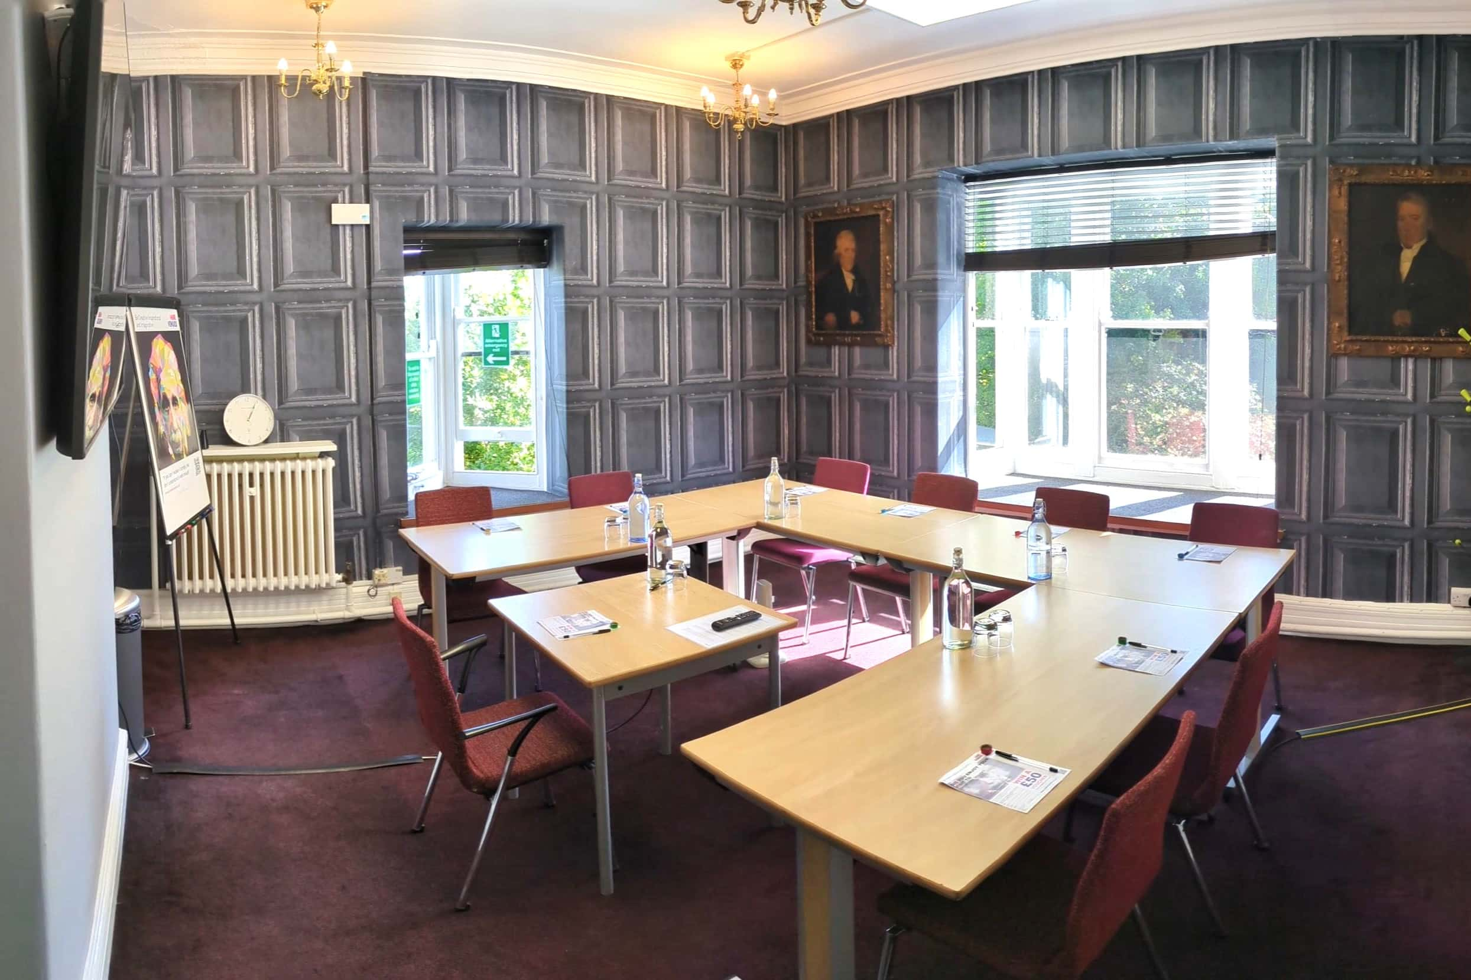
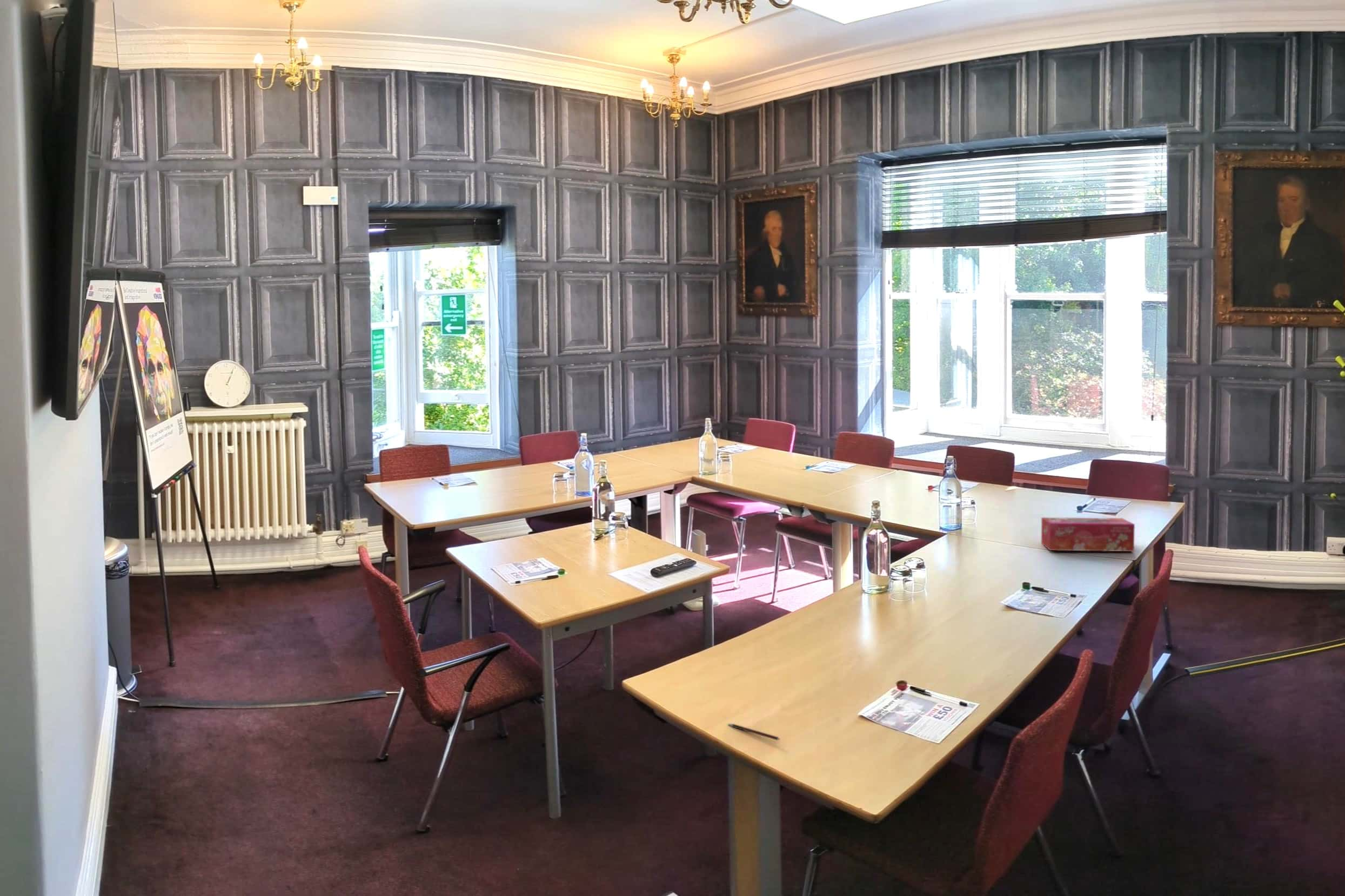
+ pen [727,723,781,741]
+ tissue box [1041,517,1135,552]
